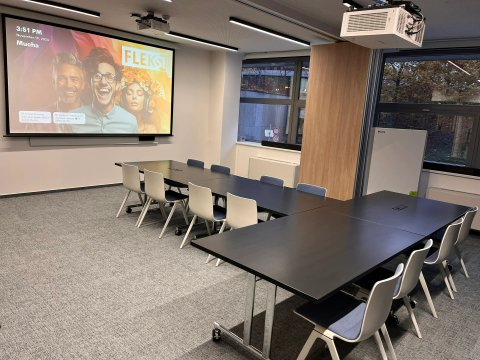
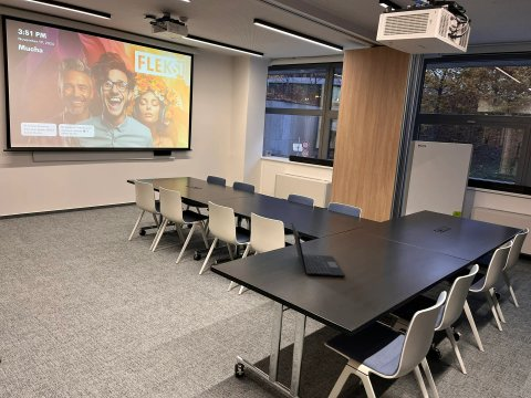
+ laptop [290,221,346,277]
